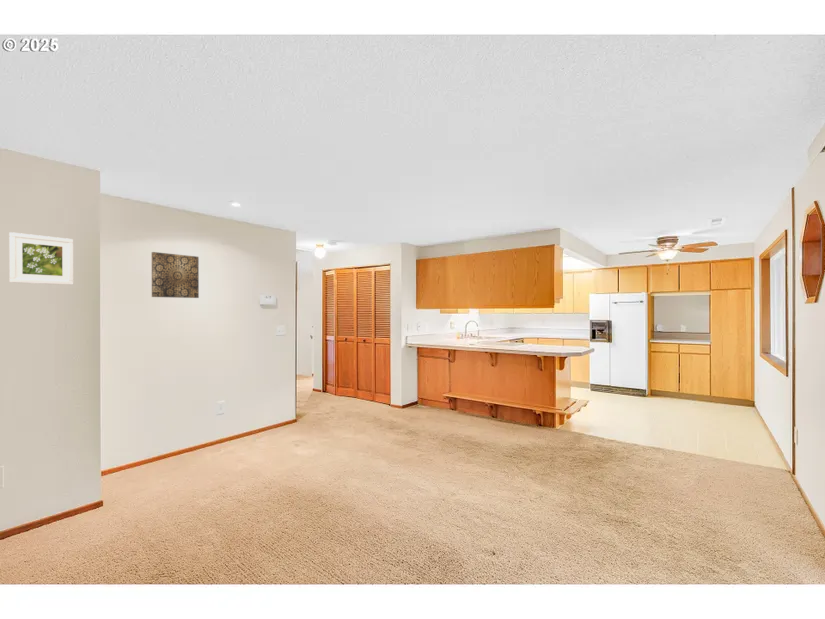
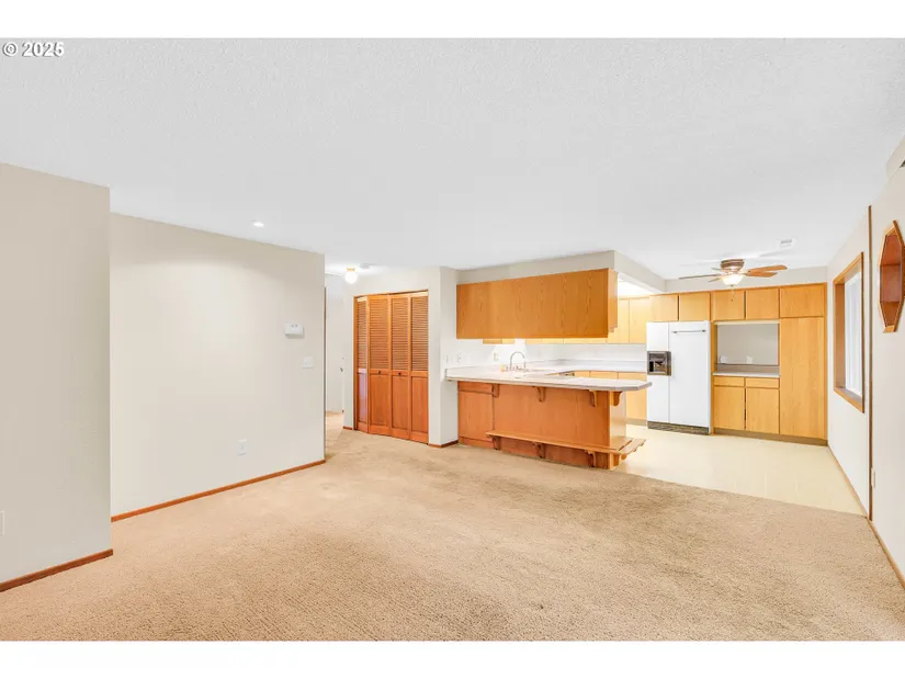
- wall art [151,251,200,299]
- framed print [8,231,74,286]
